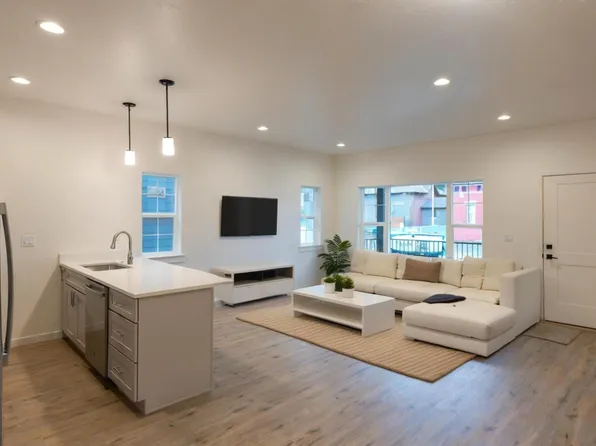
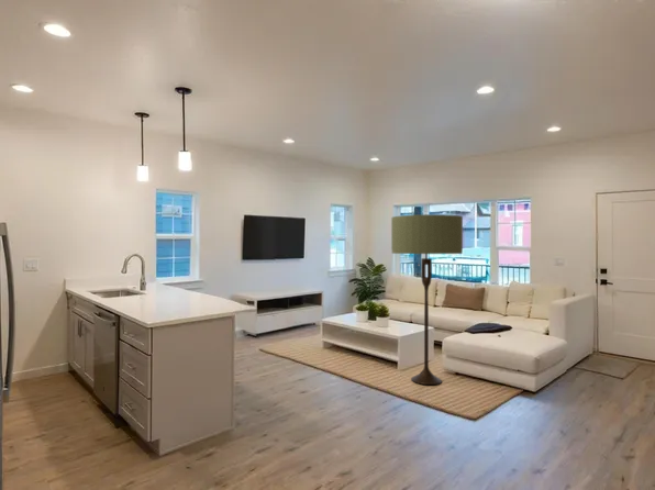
+ floor lamp [390,213,464,386]
